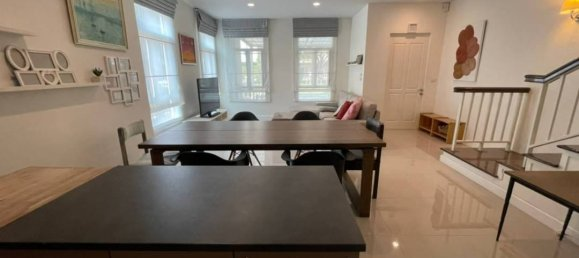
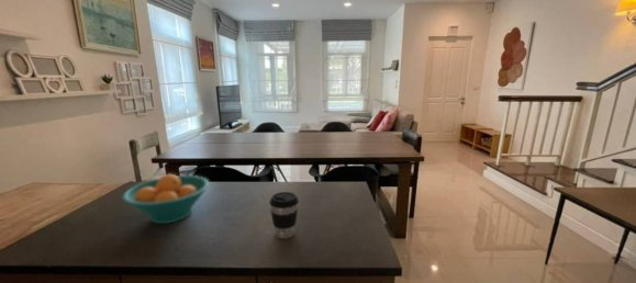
+ fruit bowl [121,173,210,225]
+ coffee cup [268,191,300,239]
